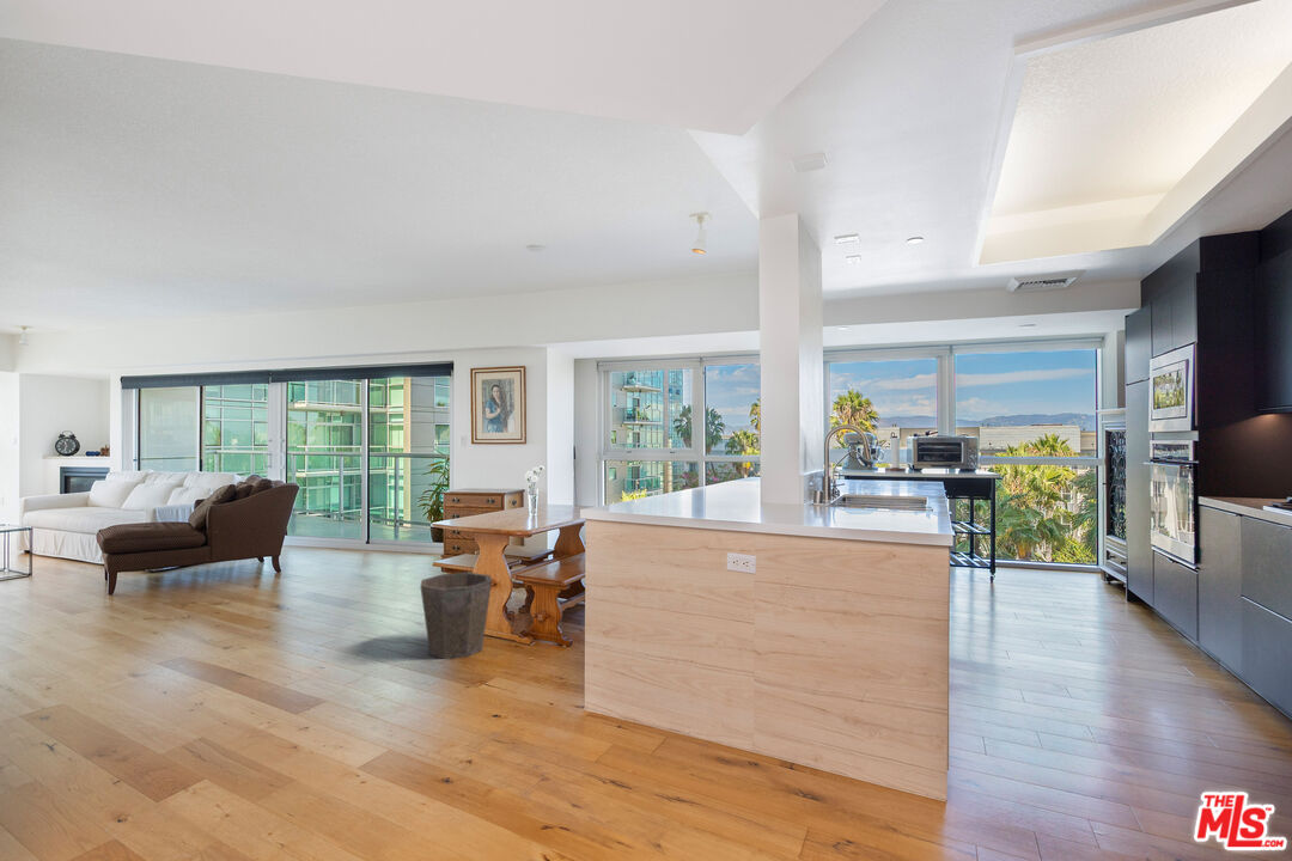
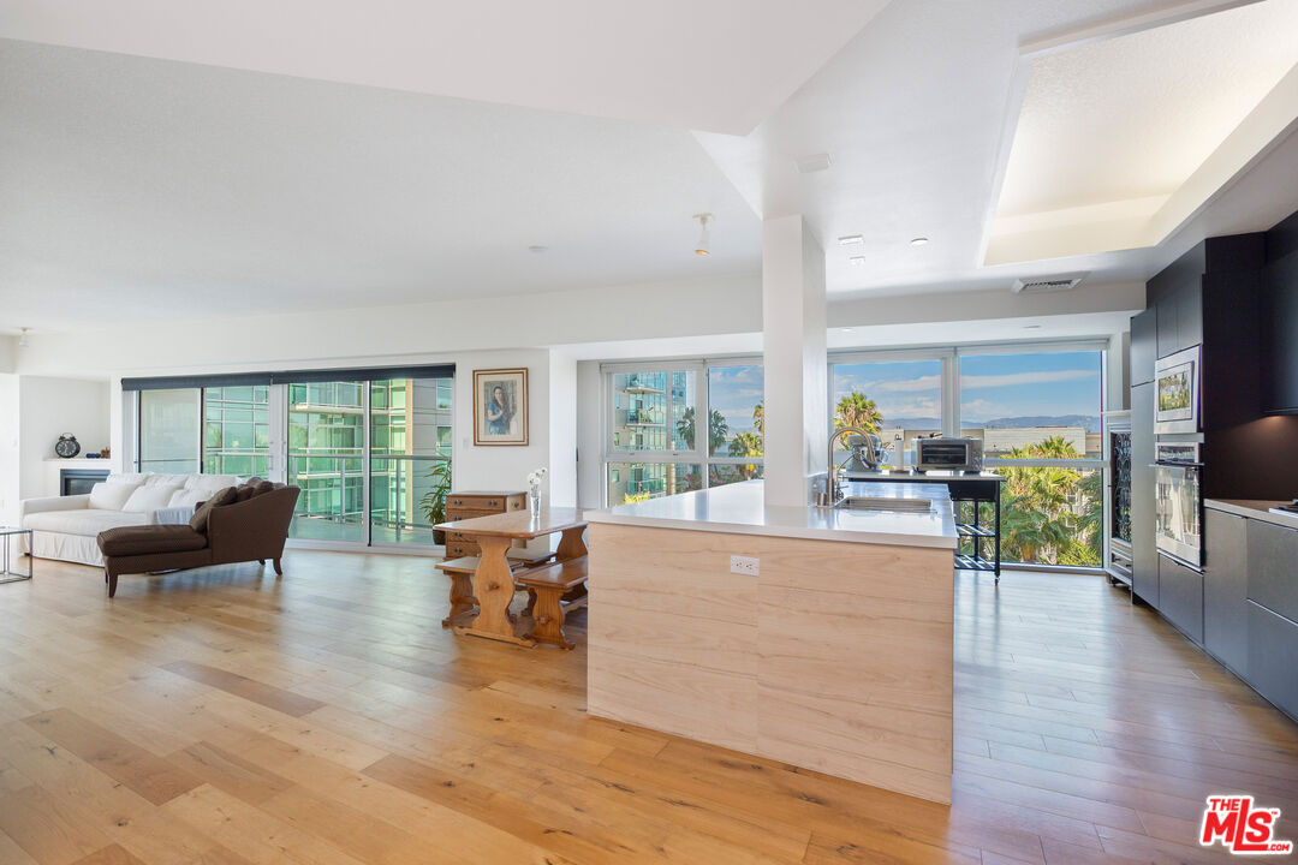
- waste bin [419,572,493,660]
